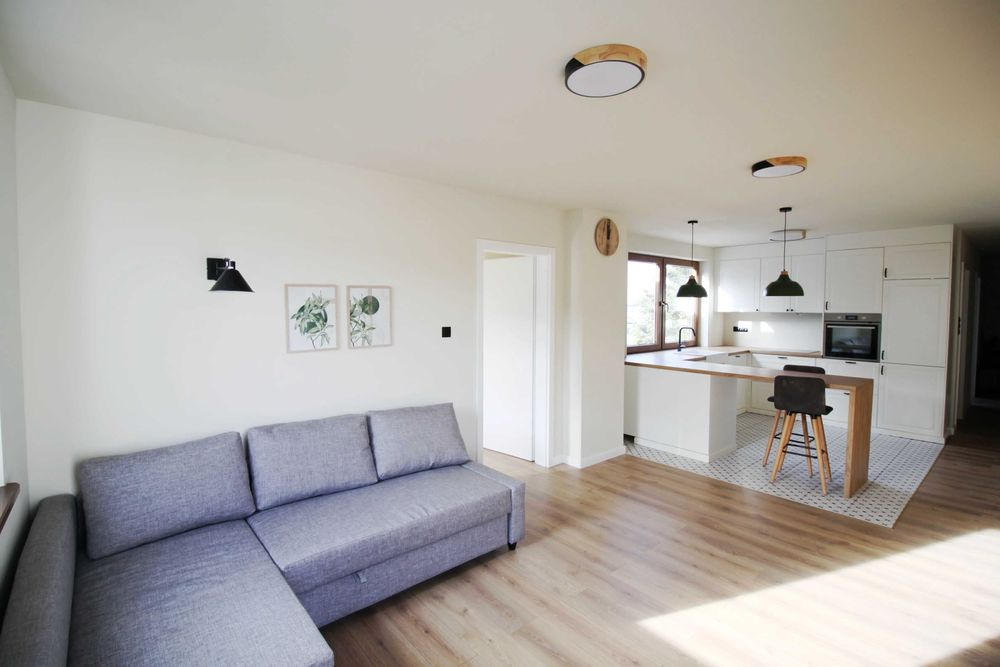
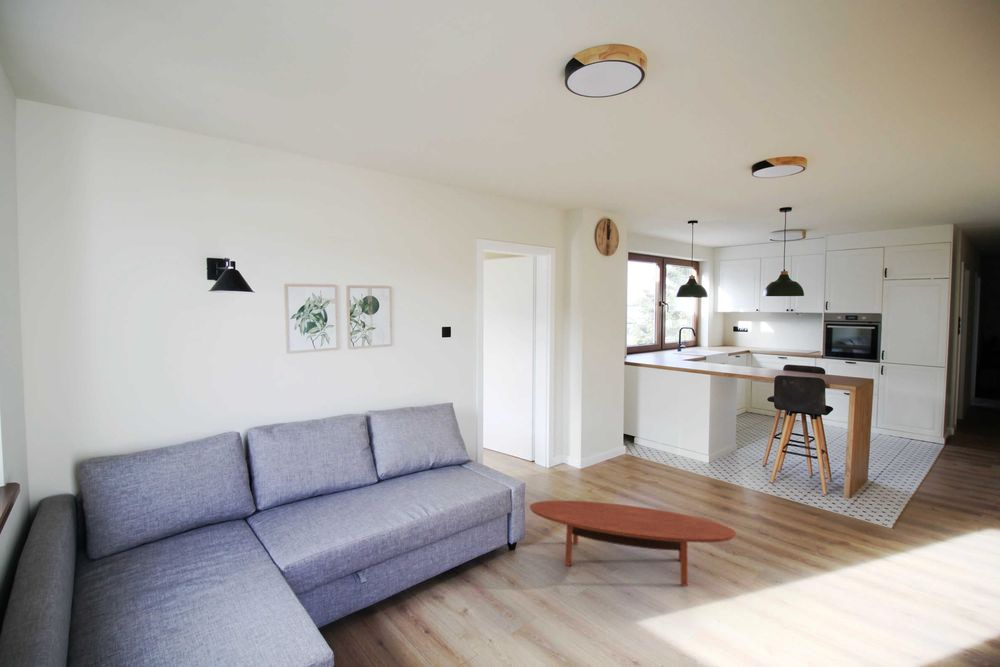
+ coffee table [529,500,737,587]
